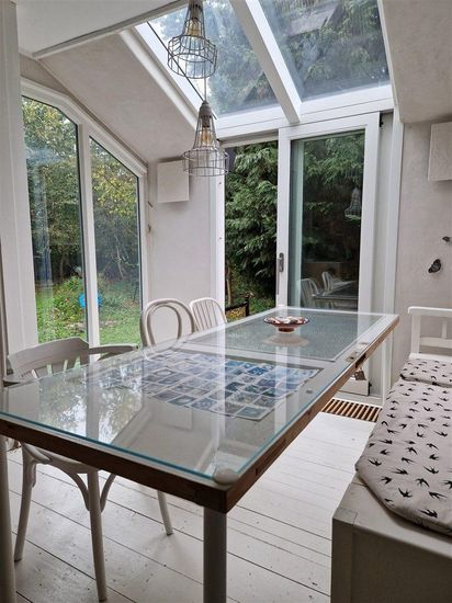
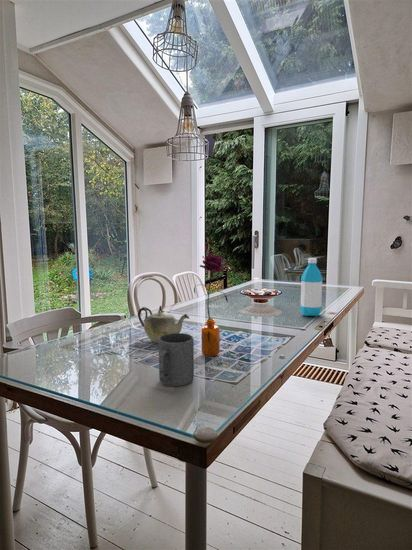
+ water bottle [299,257,324,317]
+ teapot [137,305,190,344]
+ mug [158,332,195,387]
+ flower [193,253,229,357]
